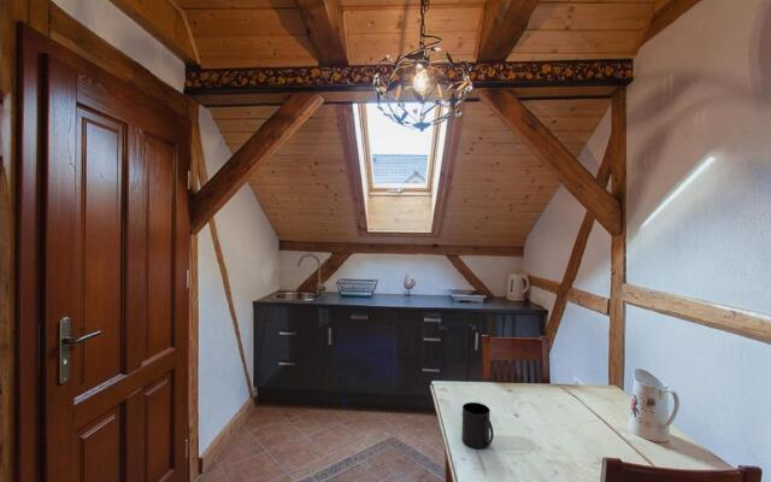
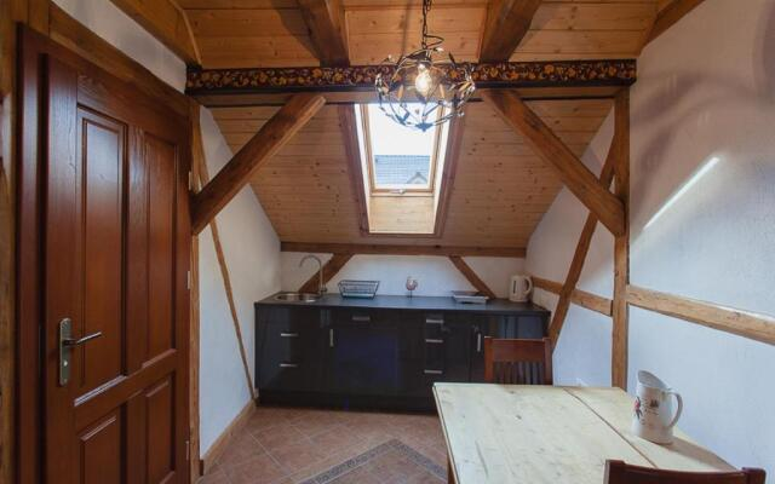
- mug [461,401,495,451]
